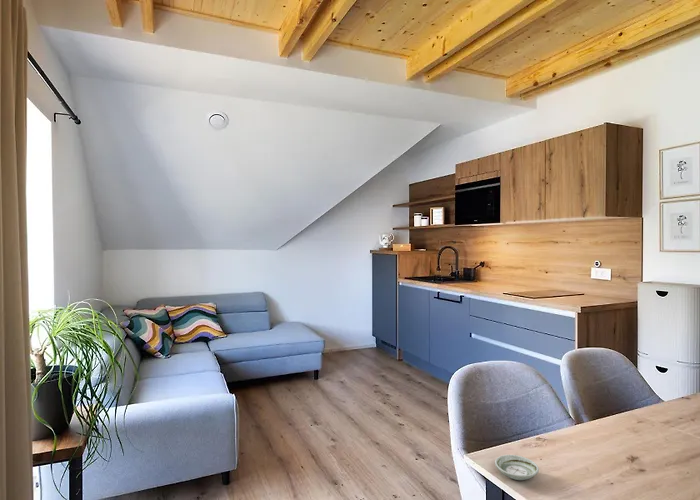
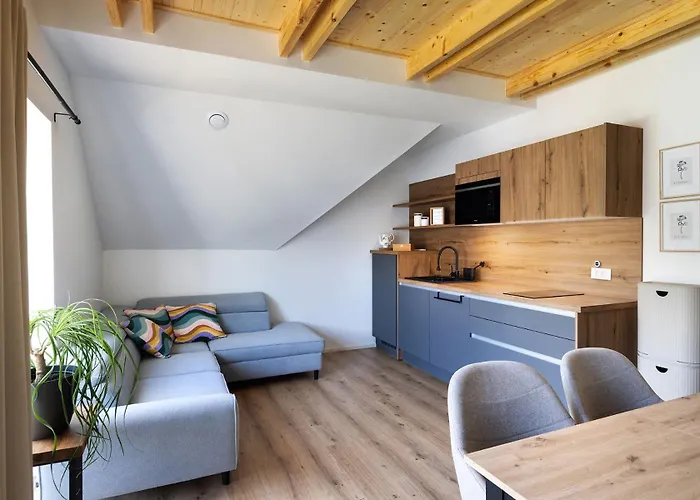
- saucer [494,454,540,481]
